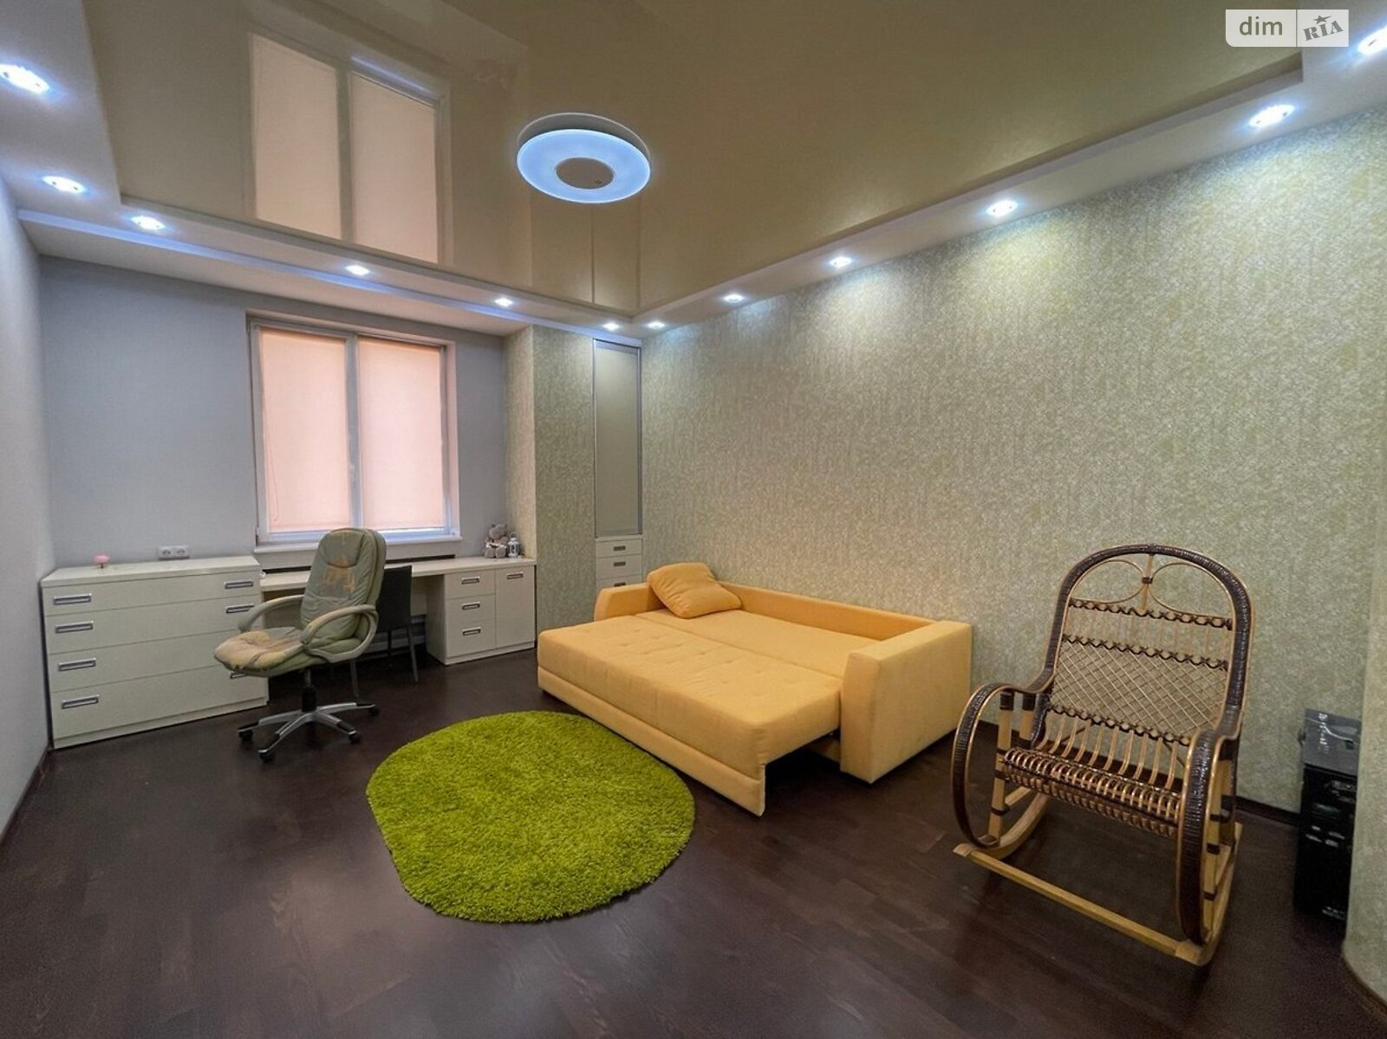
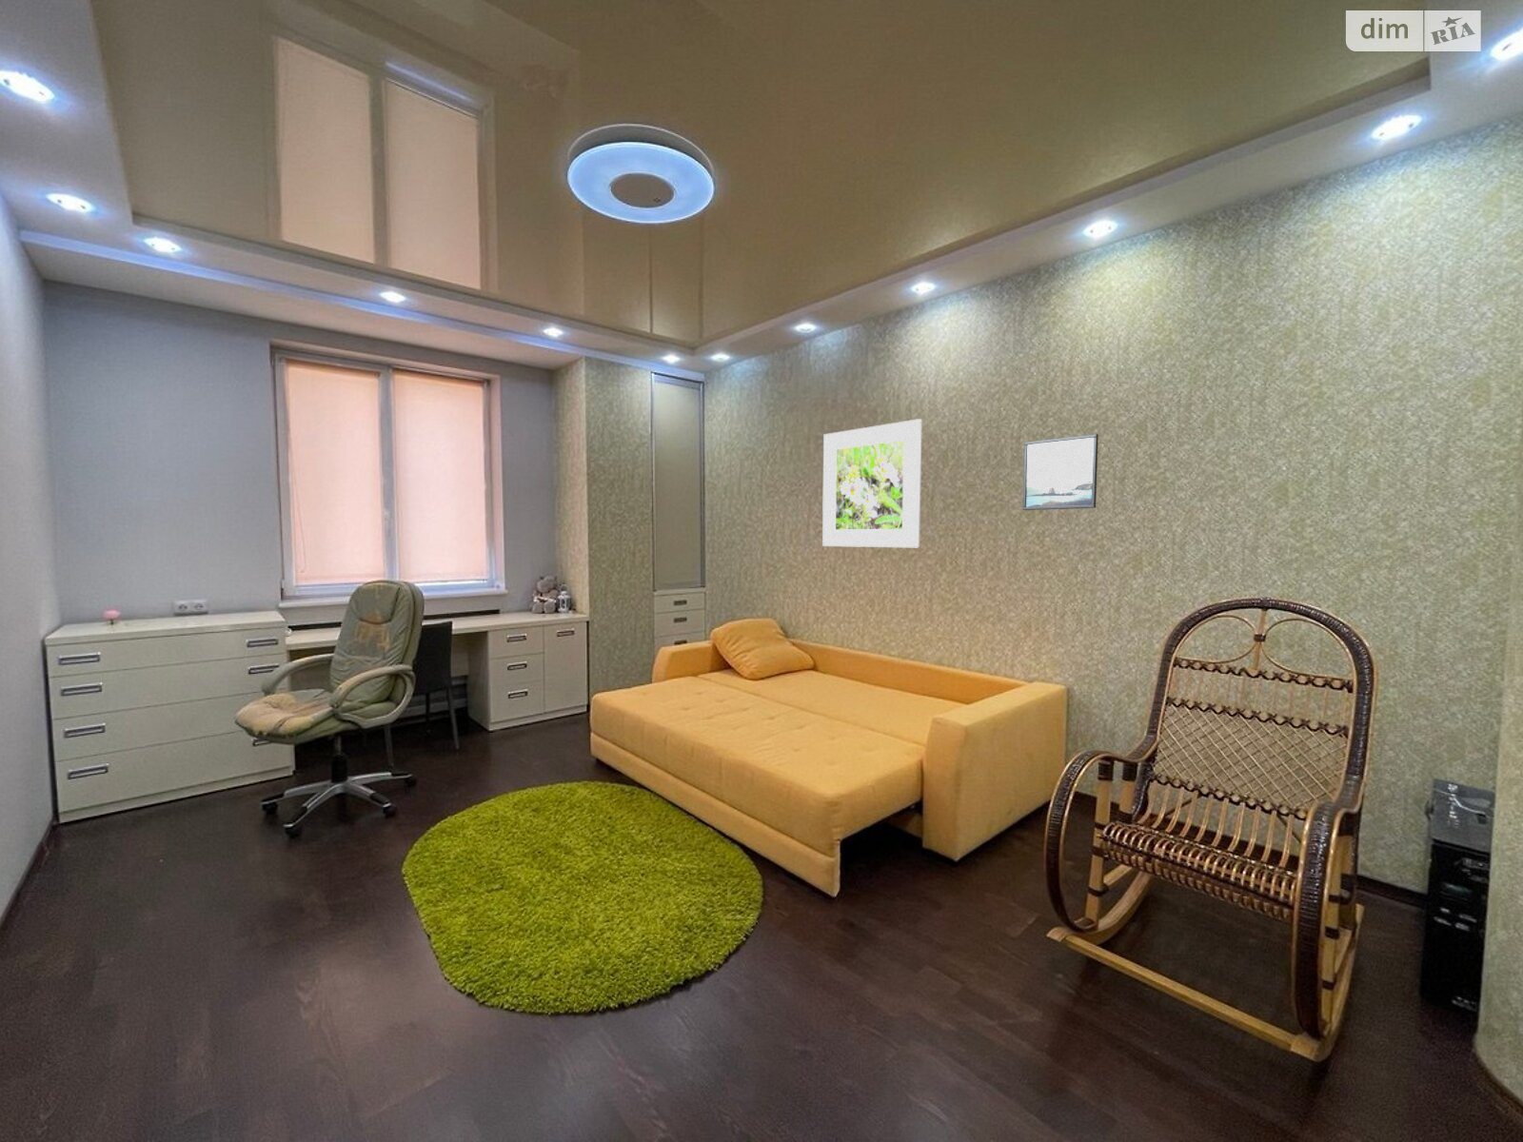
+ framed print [1022,433,1100,511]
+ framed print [821,417,923,548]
